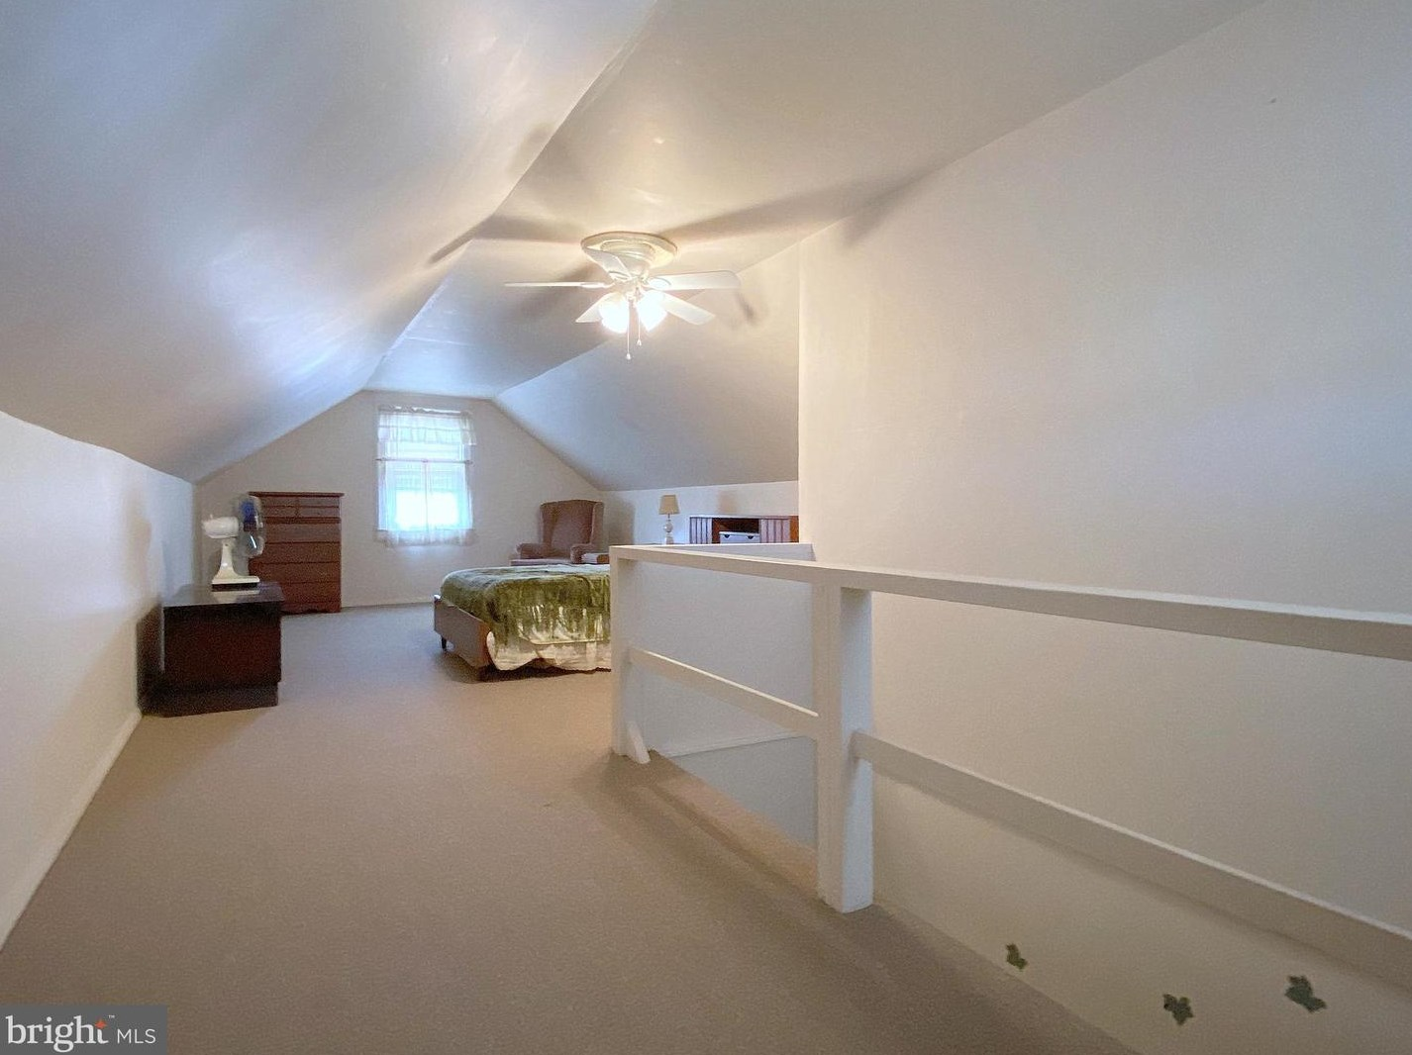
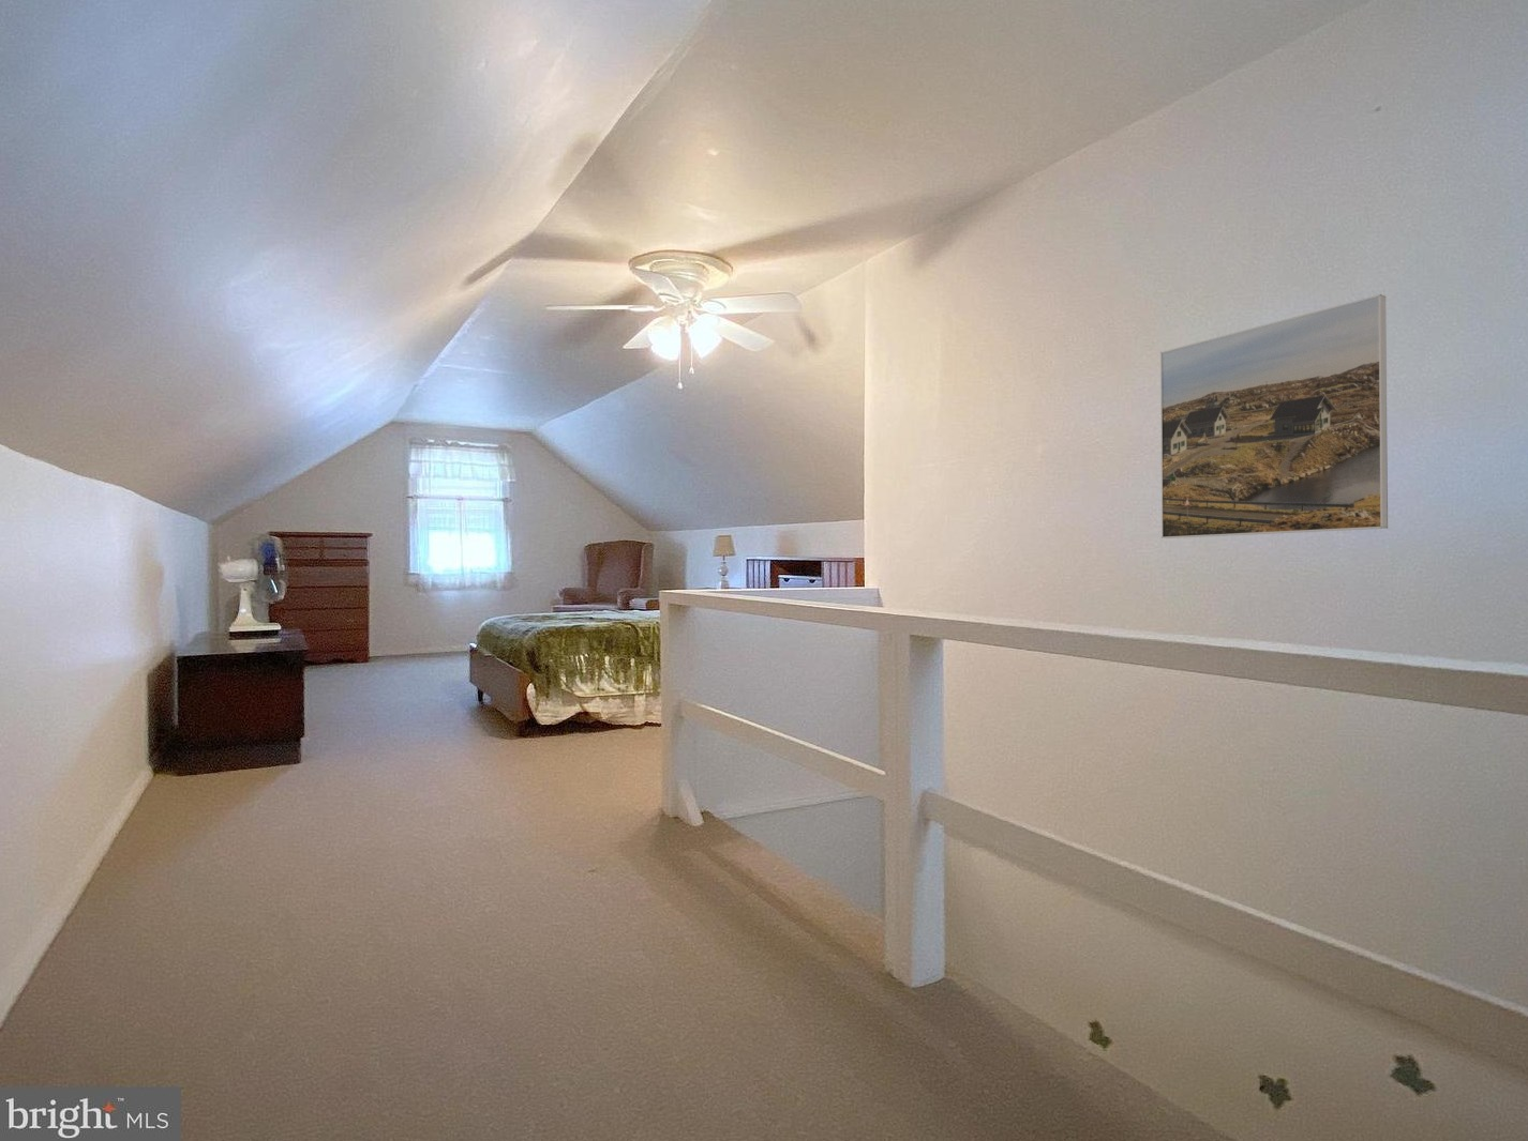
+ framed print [1160,294,1389,539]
